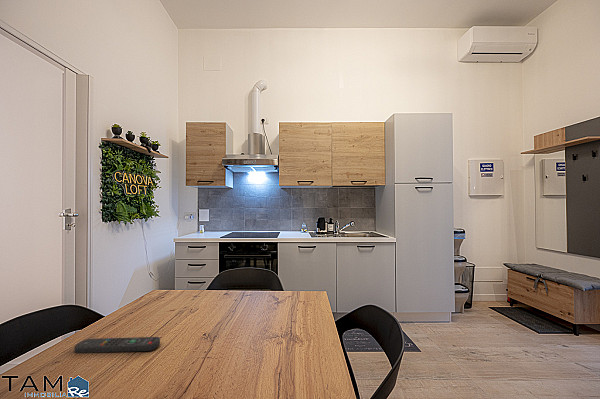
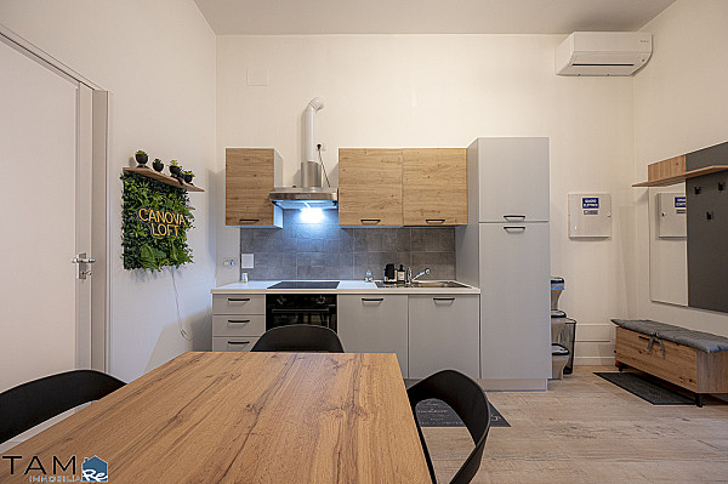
- remote control [74,336,161,354]
